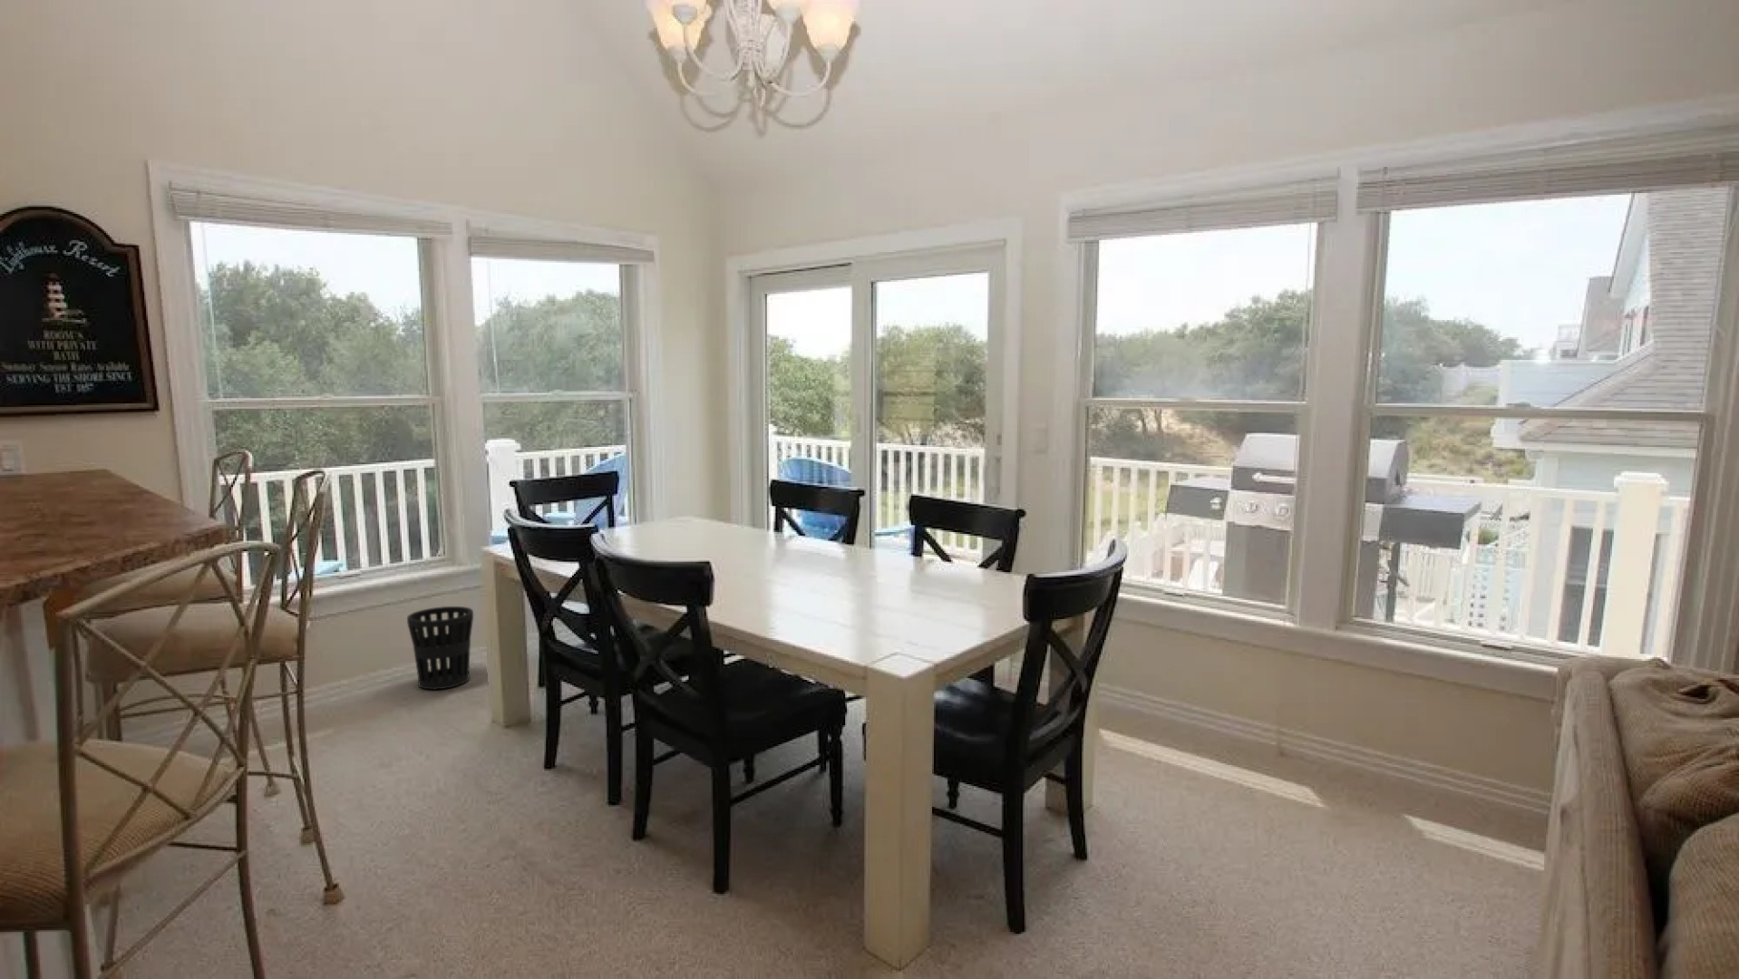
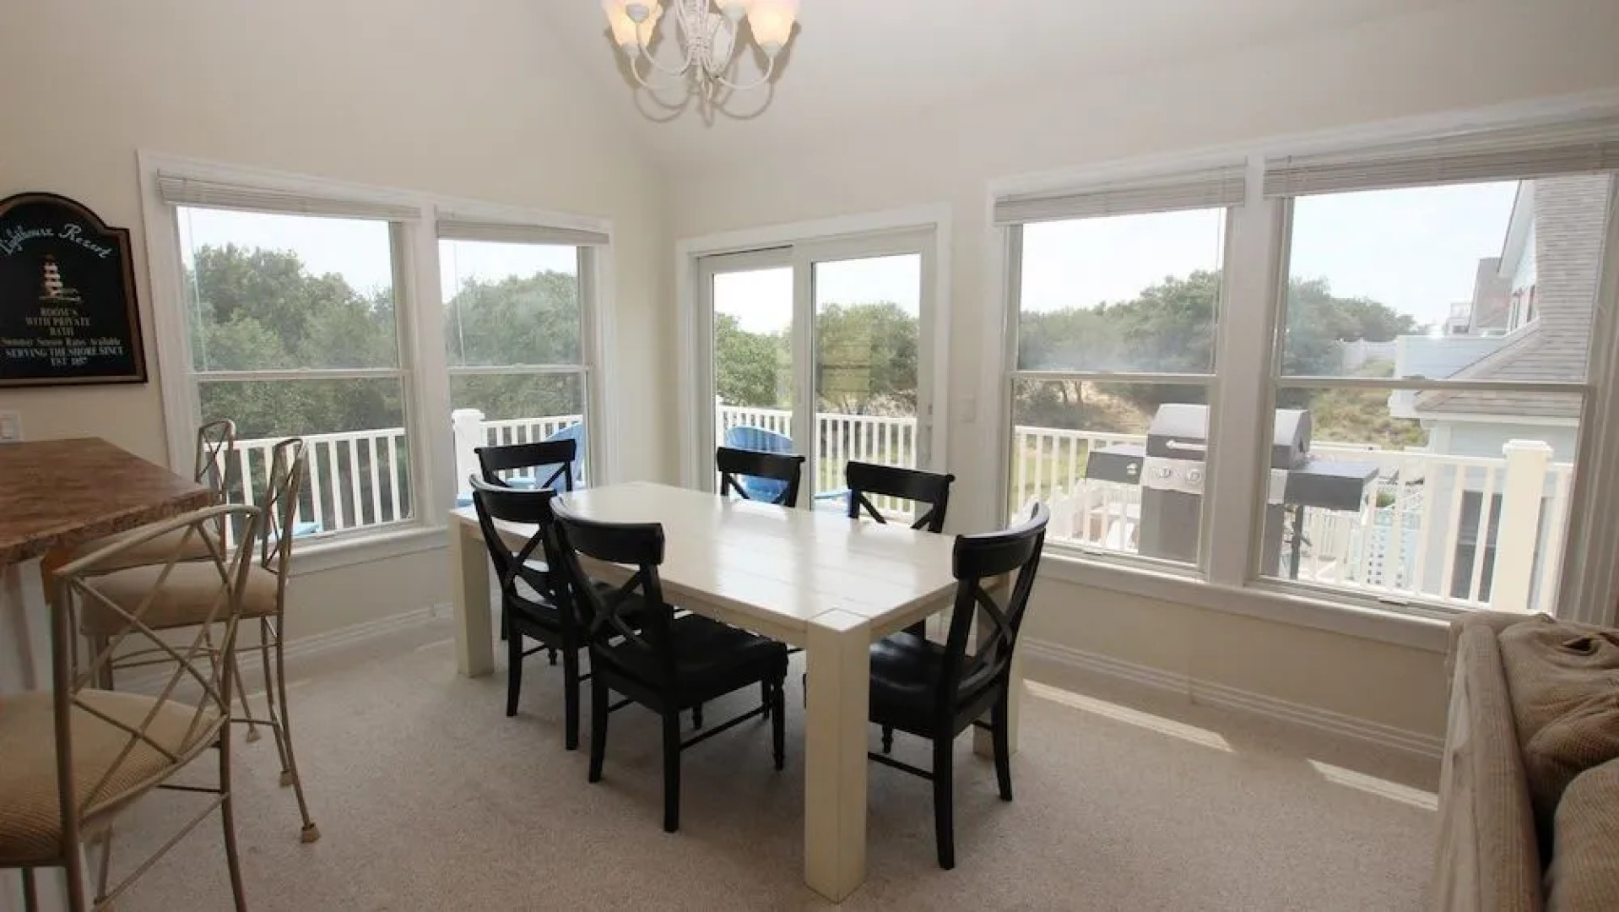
- wastebasket [406,605,474,691]
